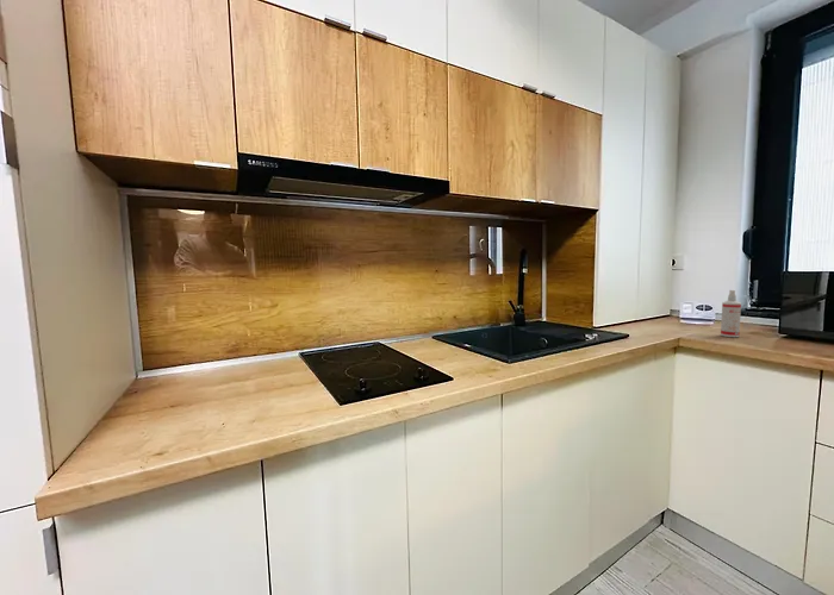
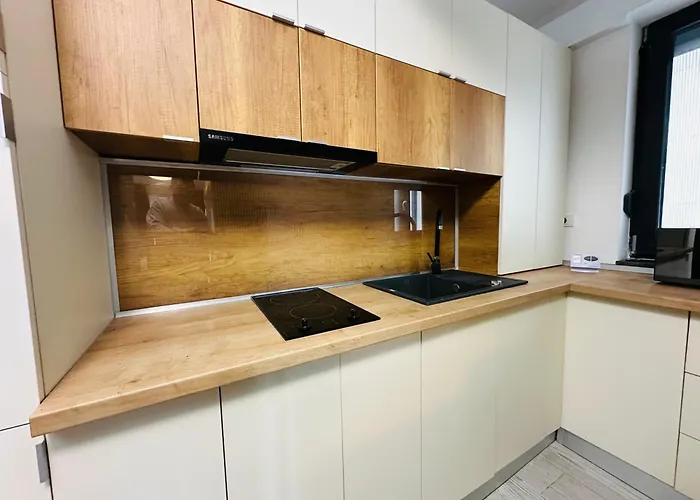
- spray bottle [720,289,742,338]
